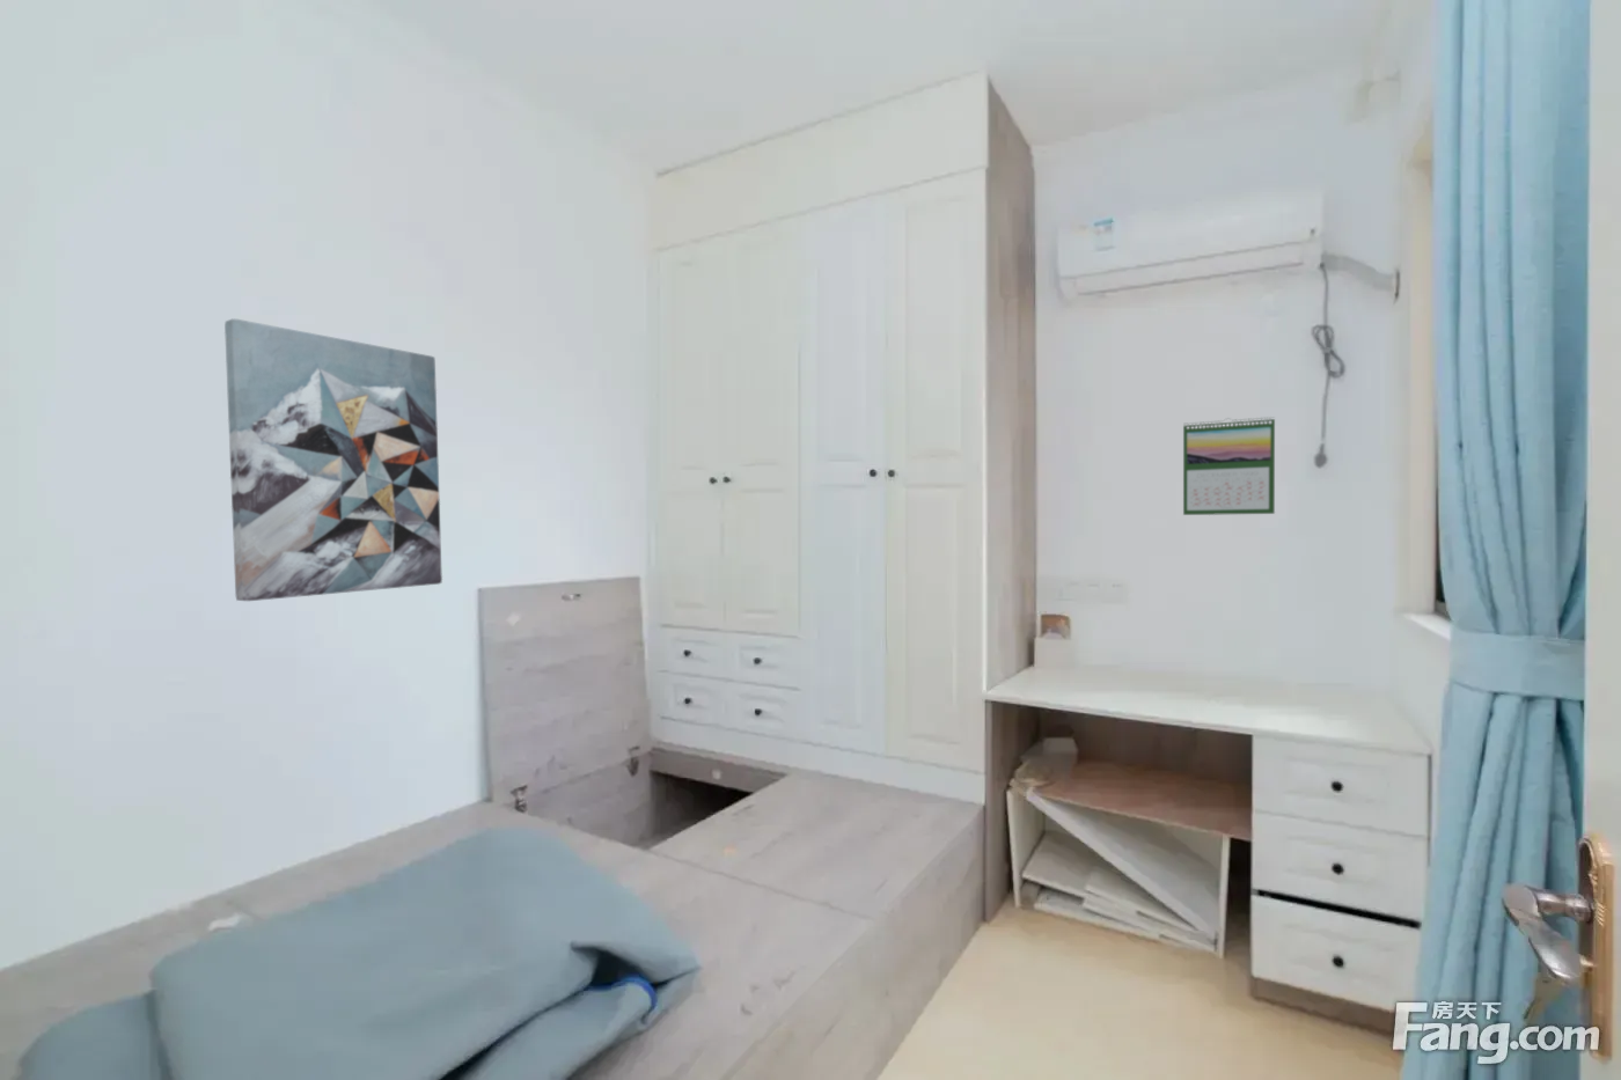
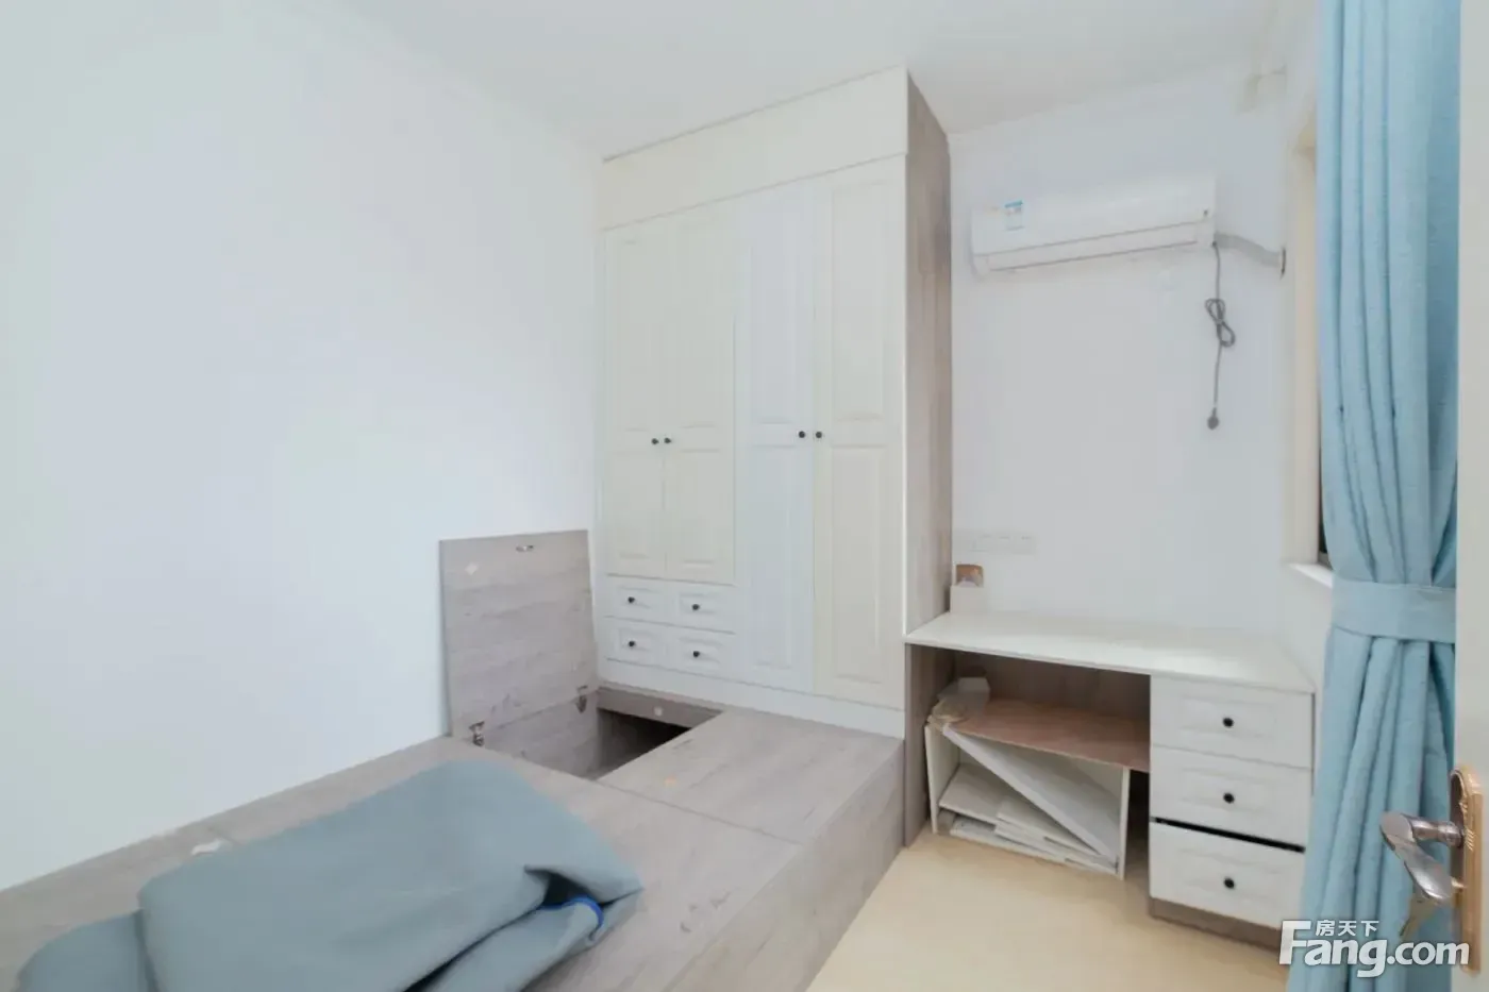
- wall art [223,317,444,601]
- calendar [1182,416,1276,516]
